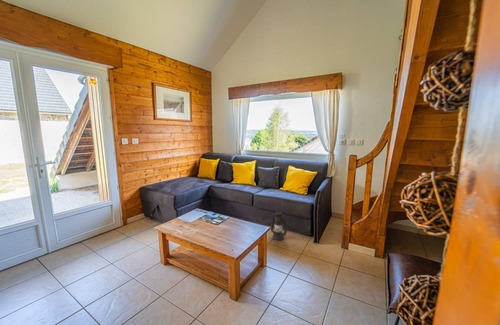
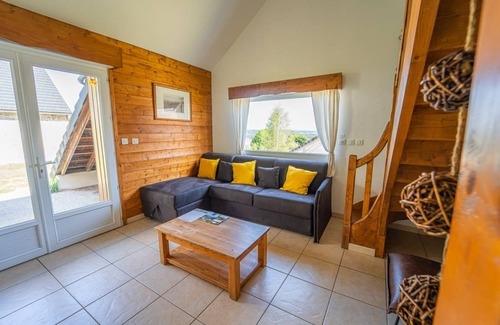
- lantern [270,211,288,241]
